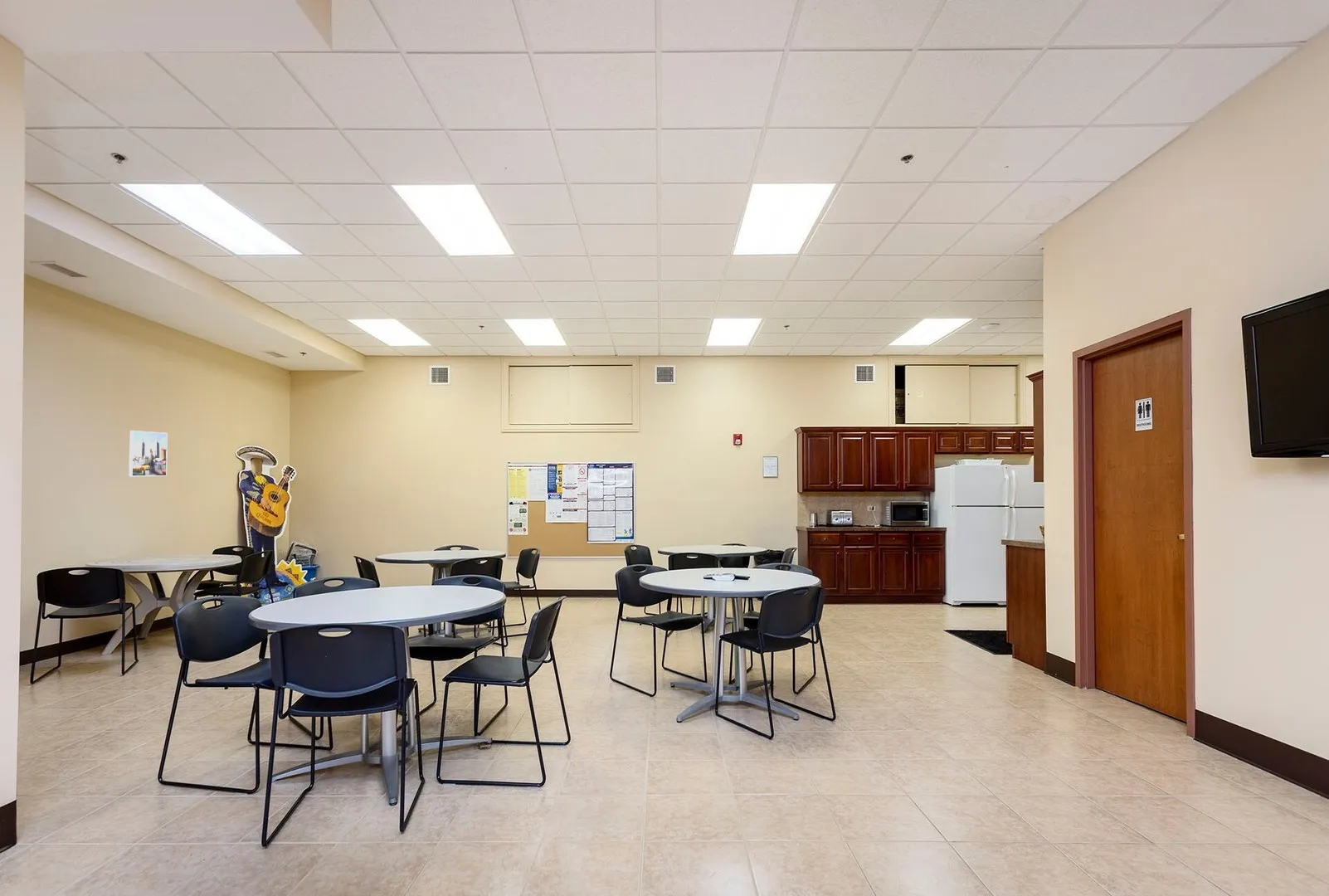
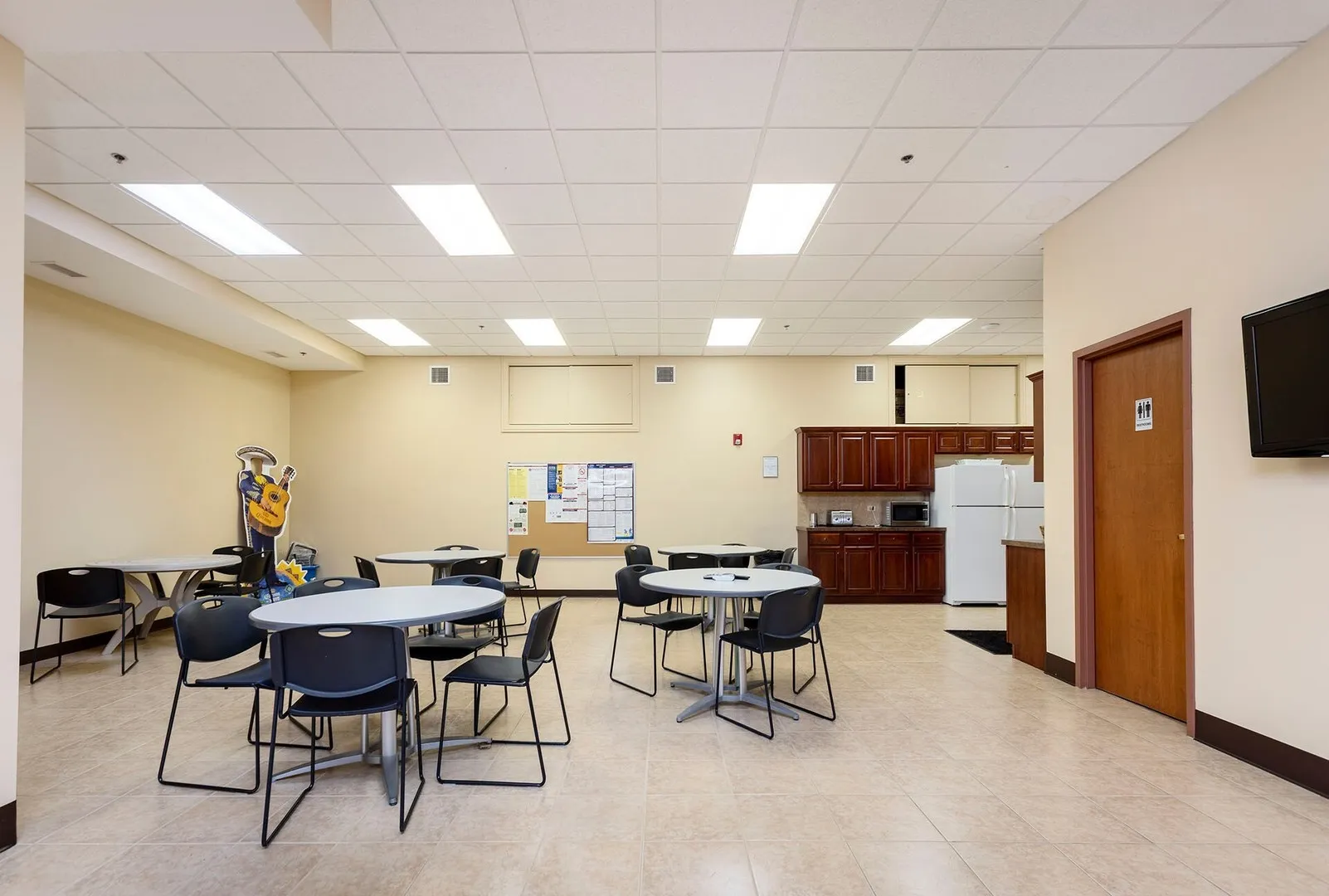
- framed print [128,430,168,477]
